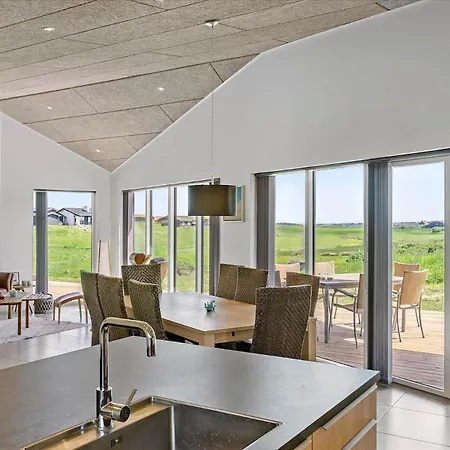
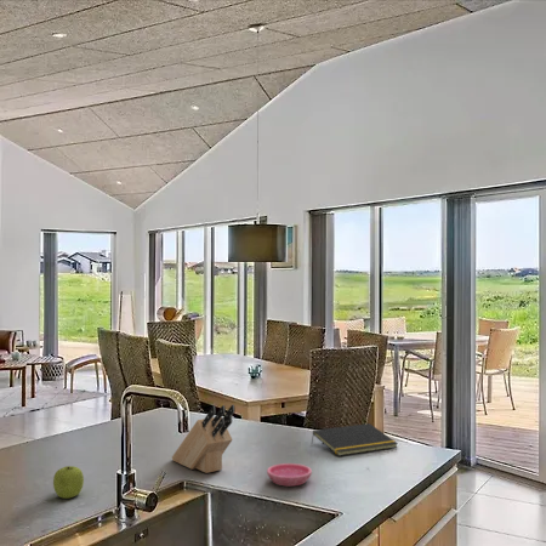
+ saucer [266,462,313,488]
+ knife block [171,404,237,474]
+ notepad [311,422,399,457]
+ fruit [52,465,85,500]
